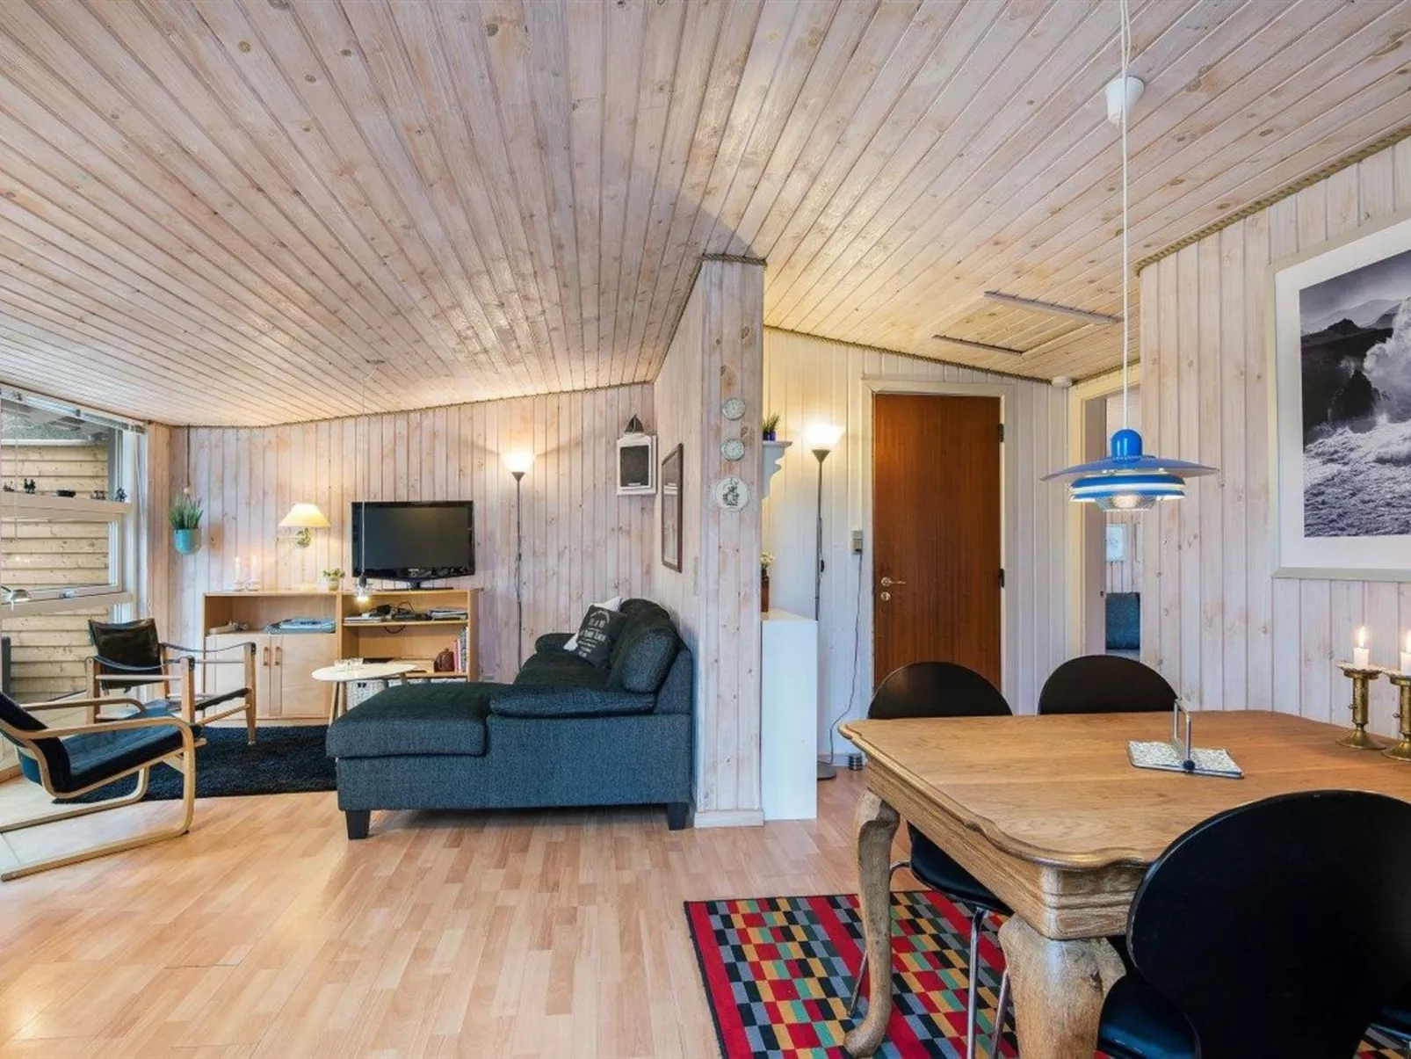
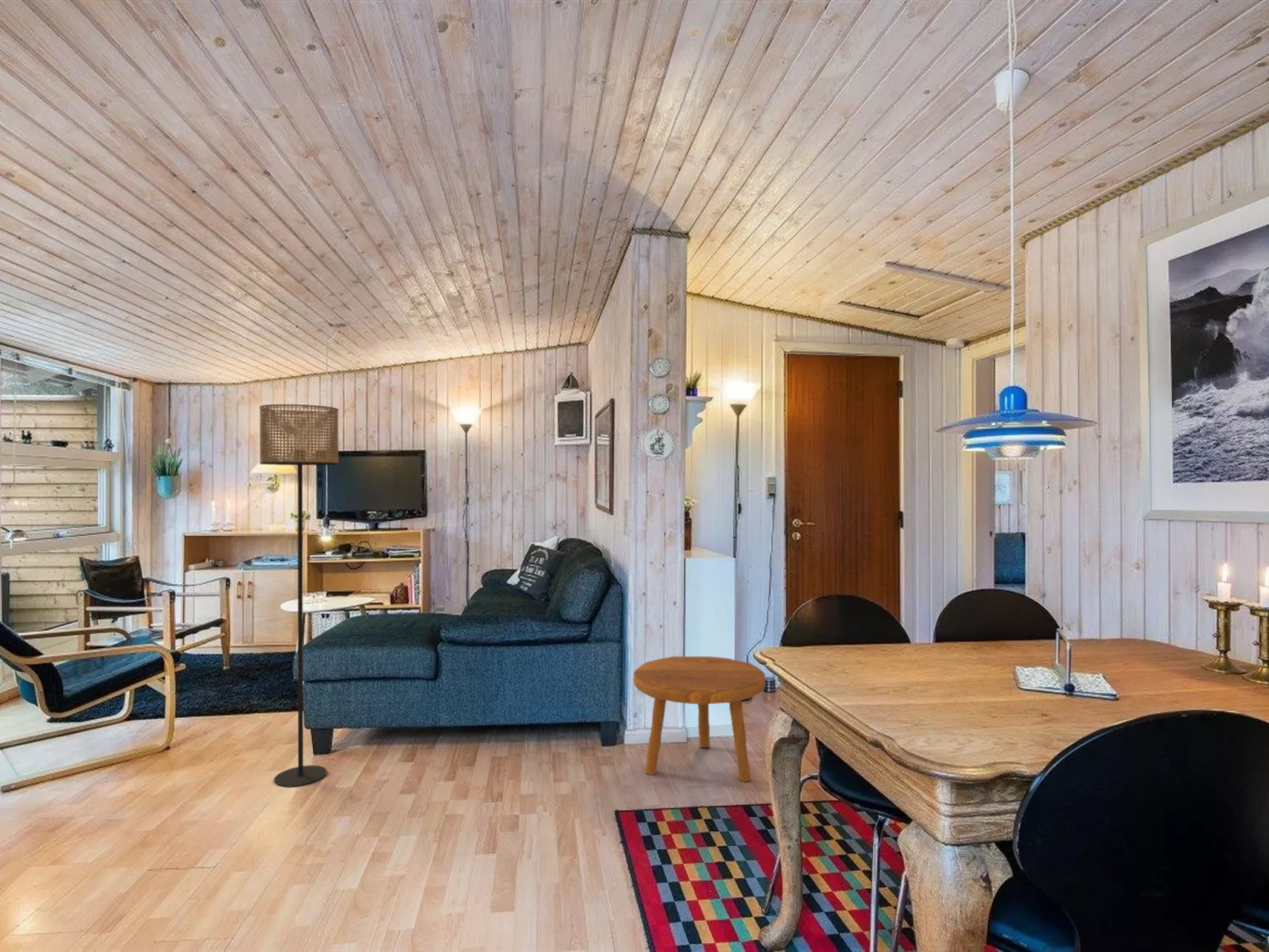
+ footstool [633,656,766,783]
+ floor lamp [258,404,340,788]
